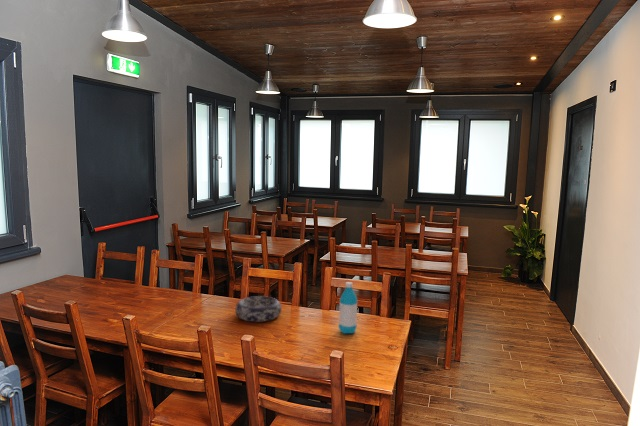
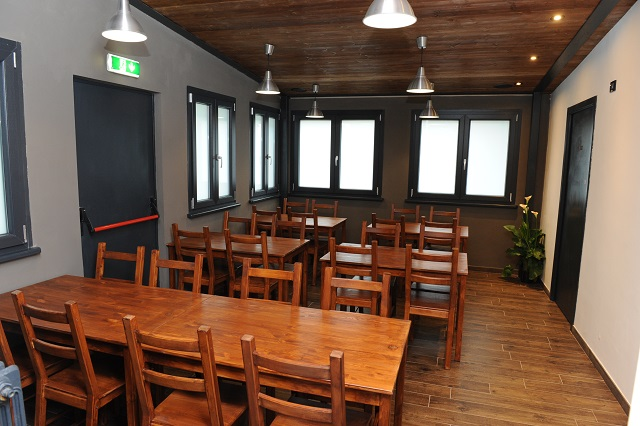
- decorative bowl [234,295,283,323]
- water bottle [338,281,359,335]
